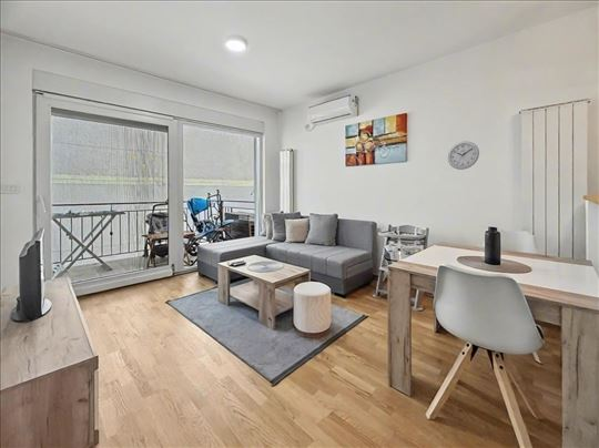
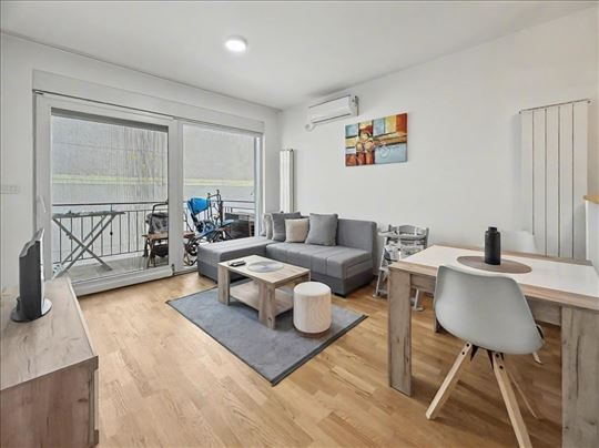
- wall clock [447,141,480,171]
